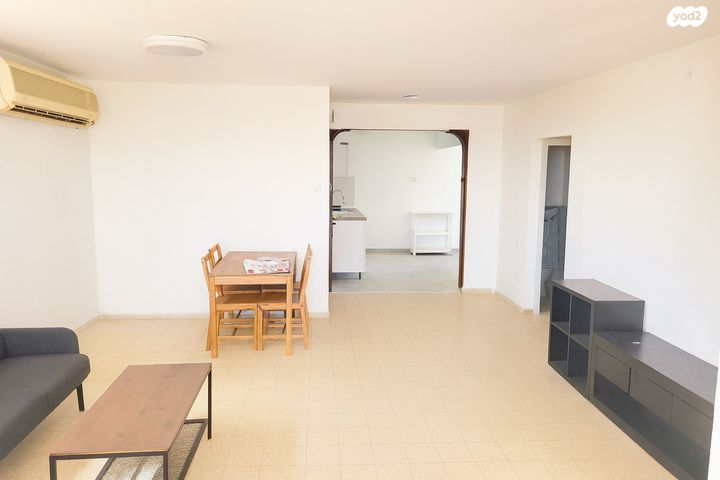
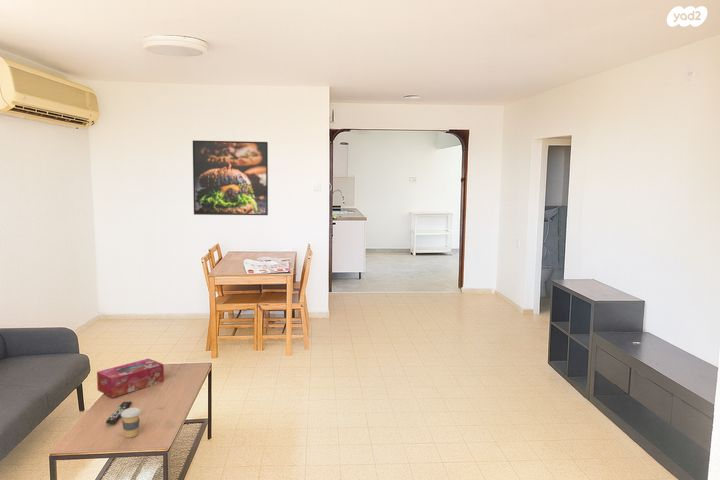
+ tissue box [96,358,165,398]
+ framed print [192,139,269,216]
+ remote control [105,401,133,425]
+ coffee cup [120,407,142,438]
